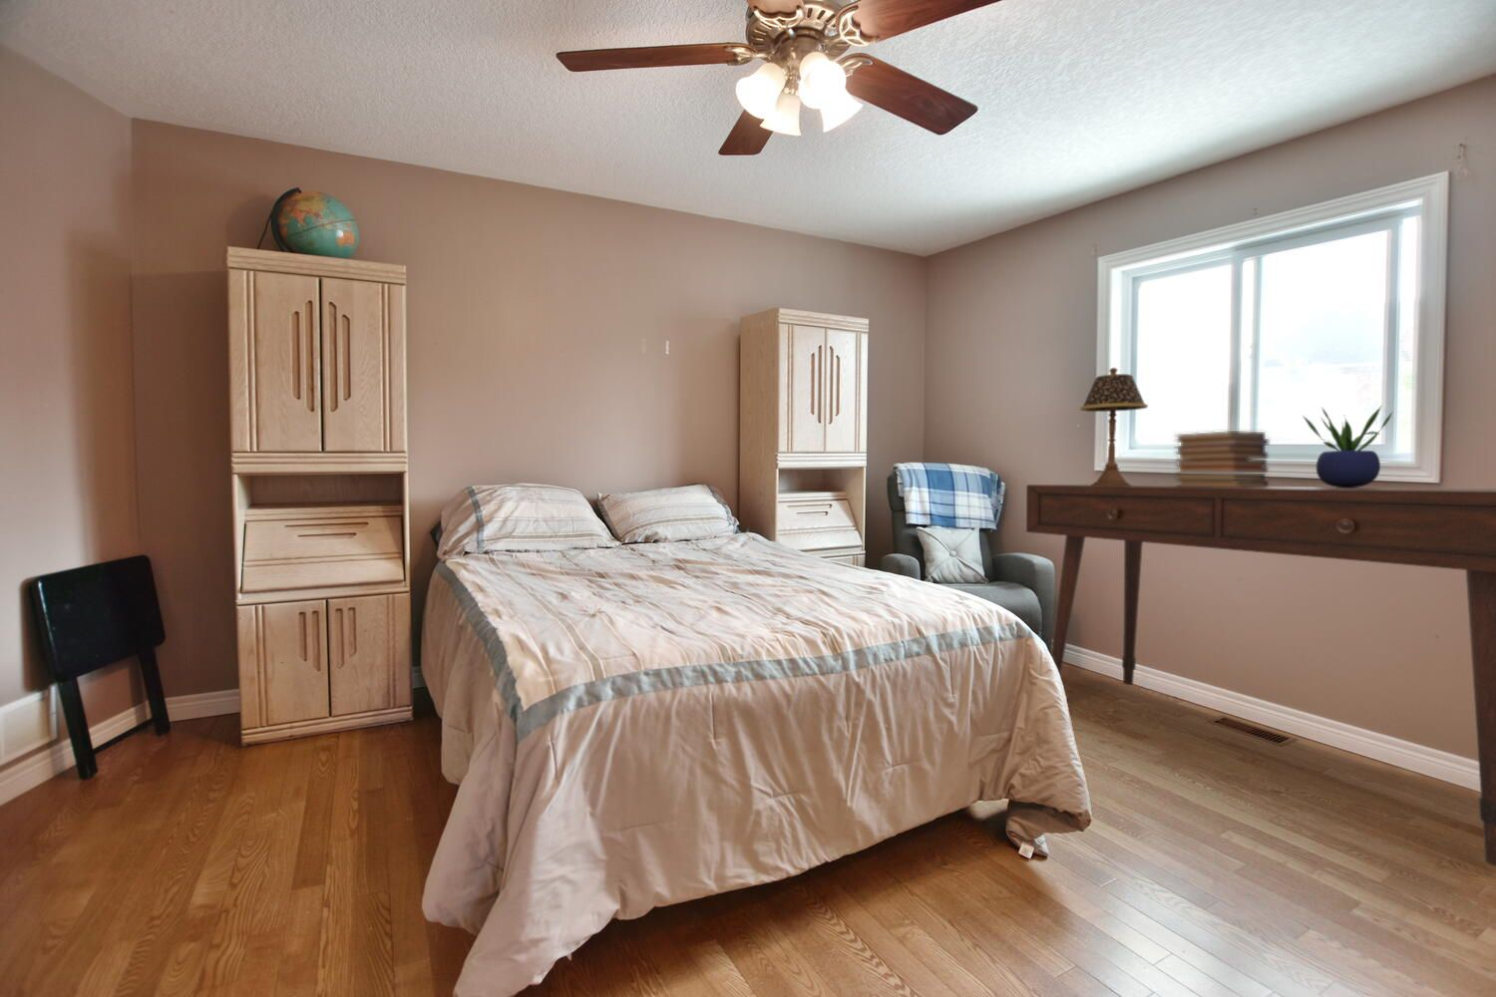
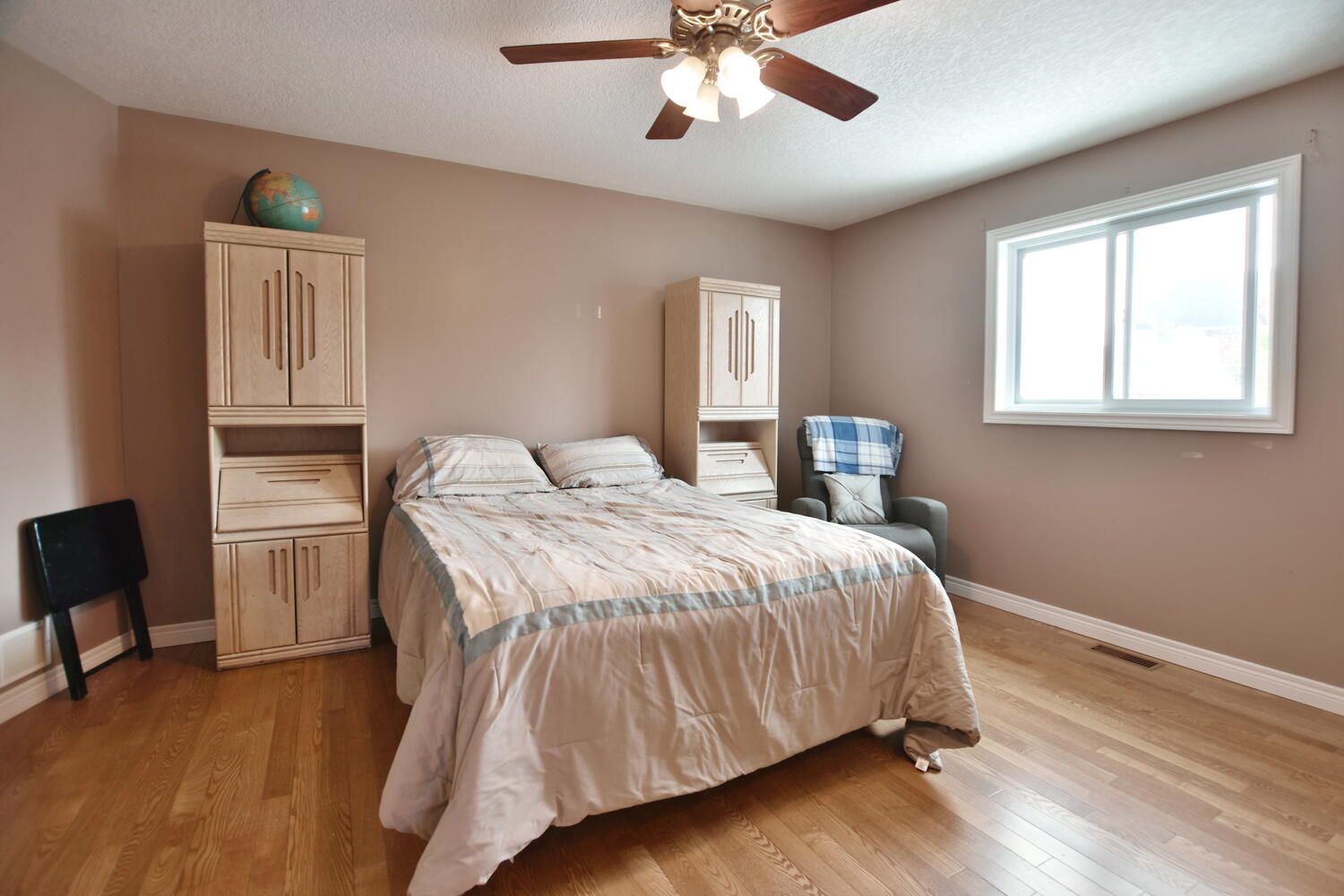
- potted plant [1301,406,1394,487]
- table lamp [1079,367,1149,485]
- desk [1025,484,1496,868]
- book stack [1173,430,1271,486]
